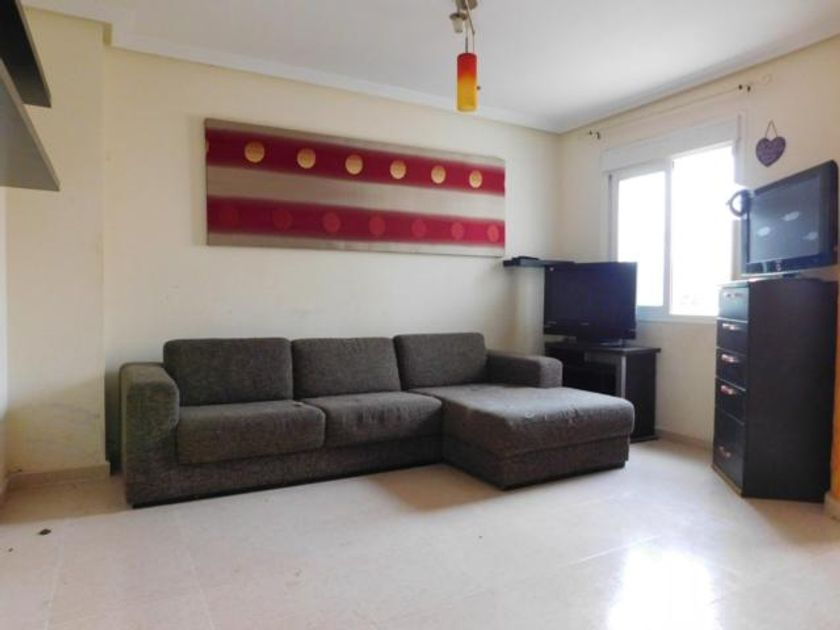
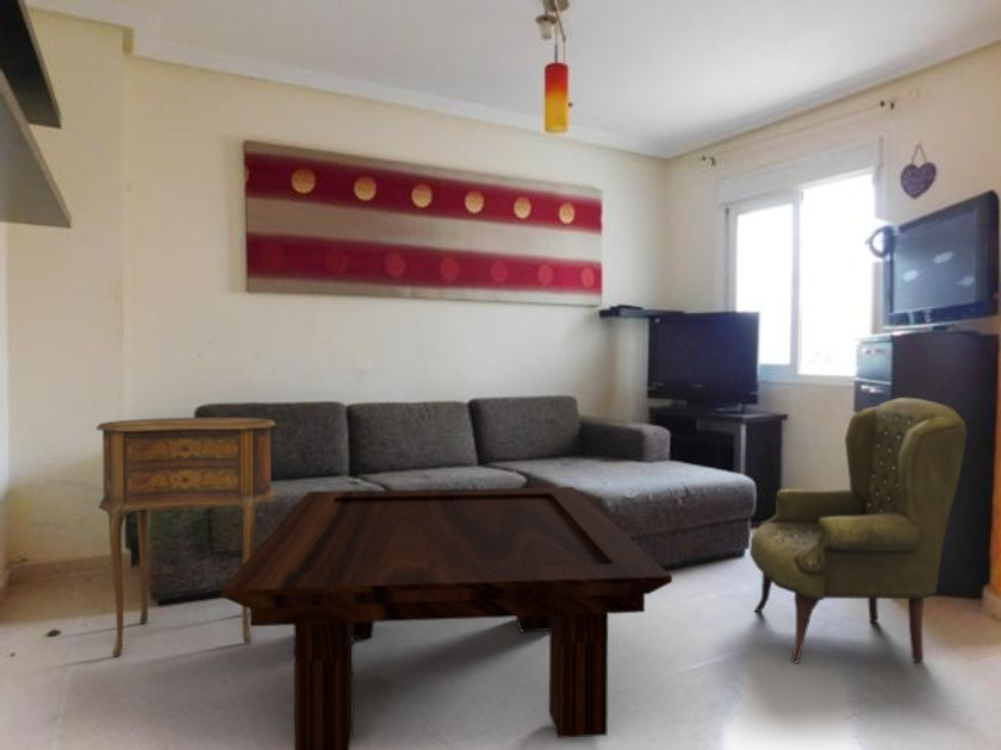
+ armchair [748,396,968,665]
+ coffee table [219,486,673,750]
+ side table [95,417,276,658]
